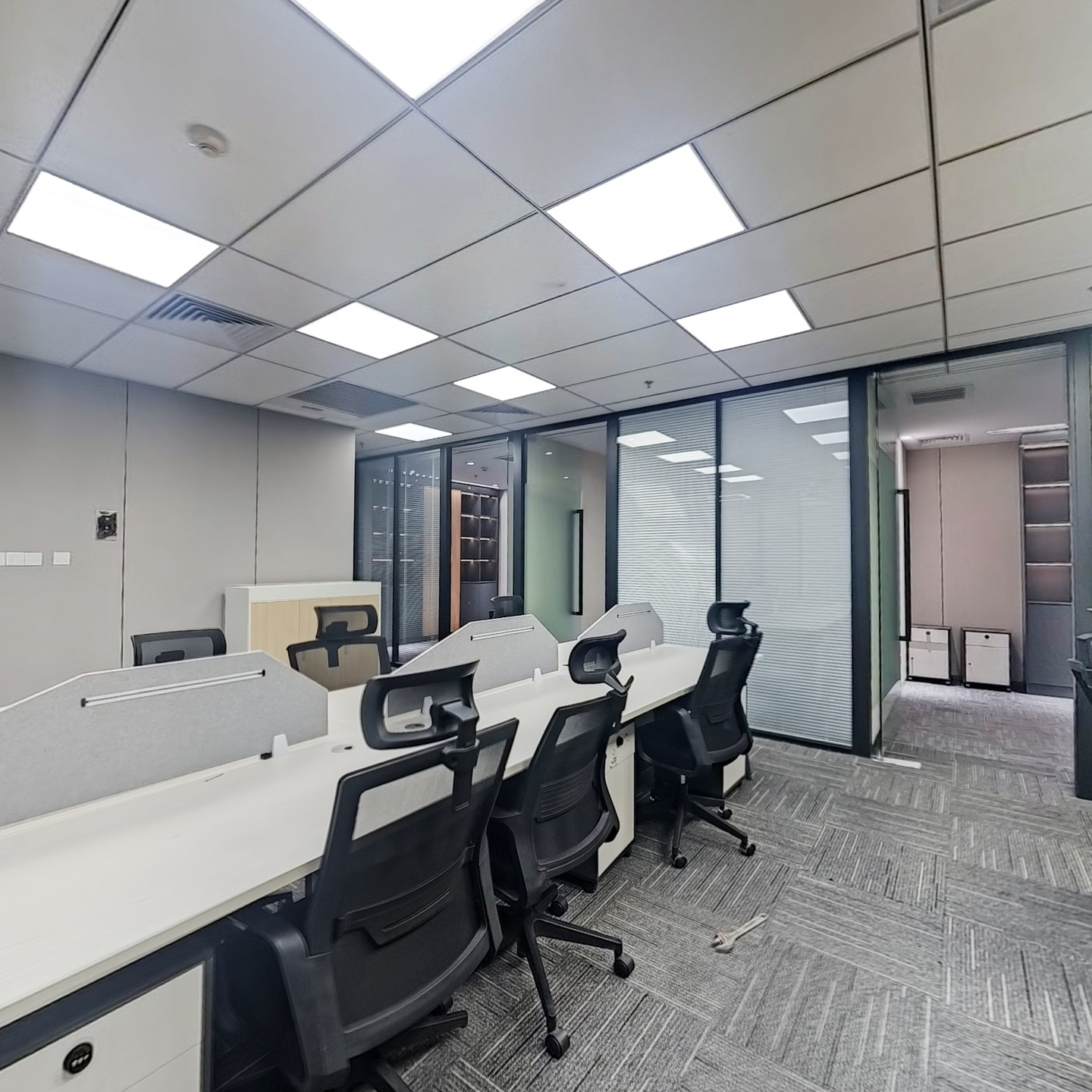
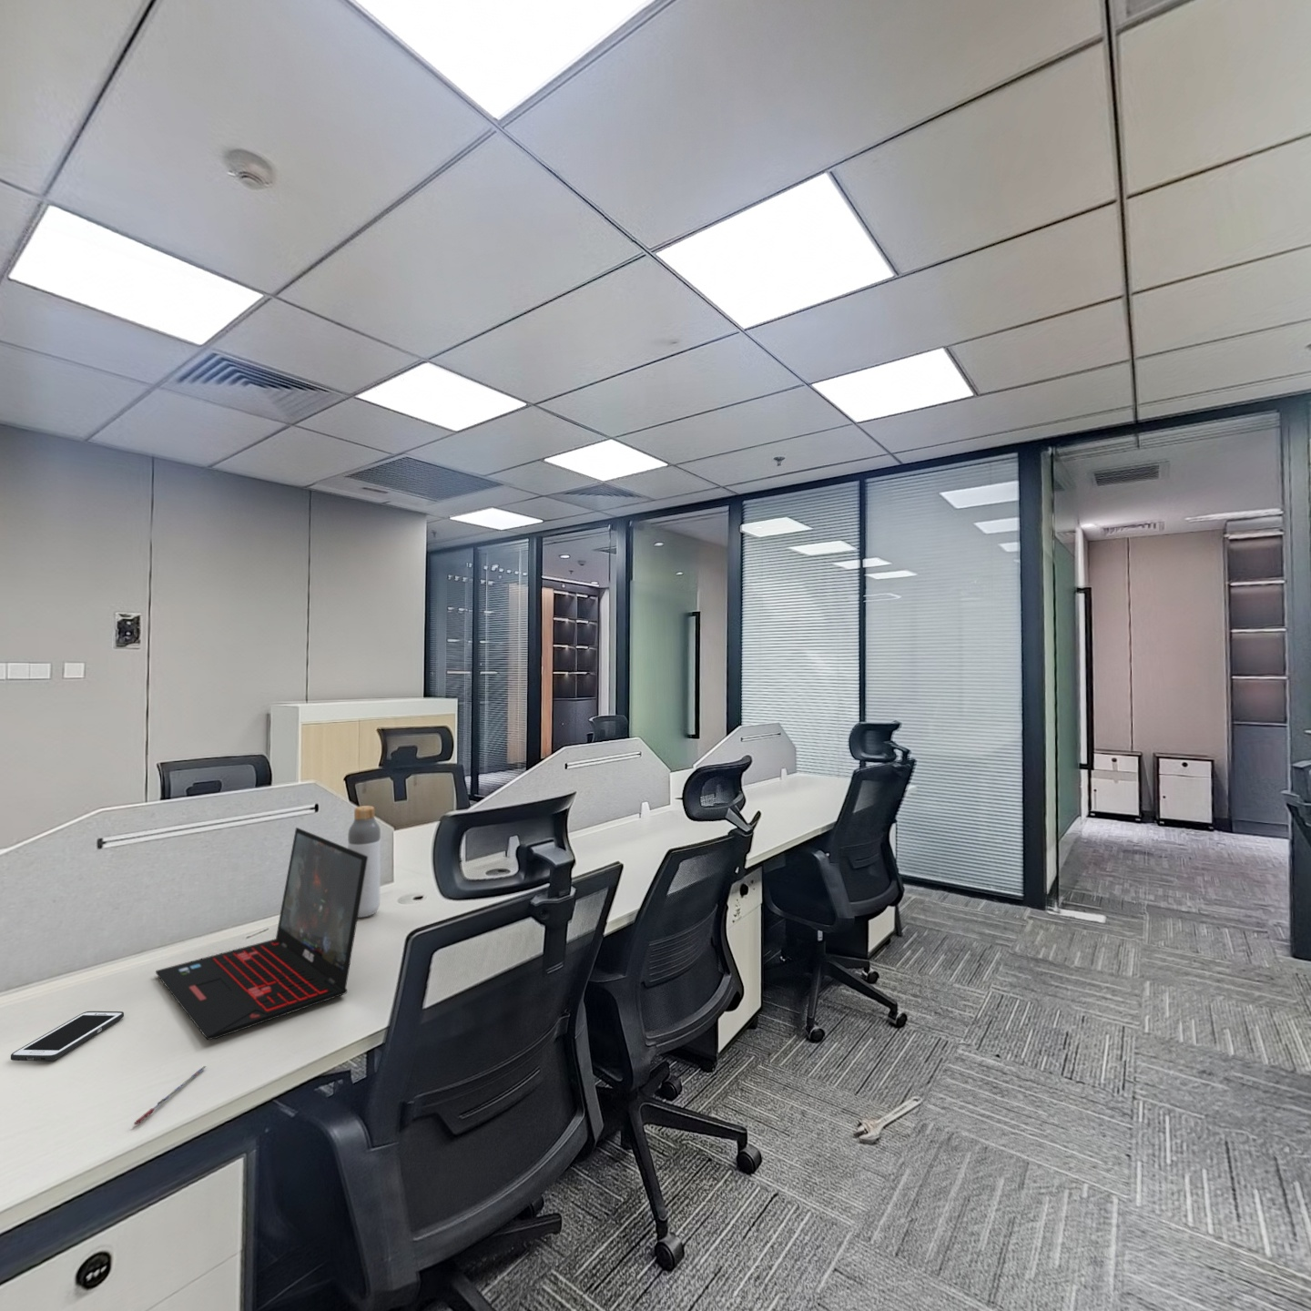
+ bottle [347,804,382,918]
+ cell phone [10,1011,125,1061]
+ laptop [155,827,367,1041]
+ pen [133,1065,206,1126]
